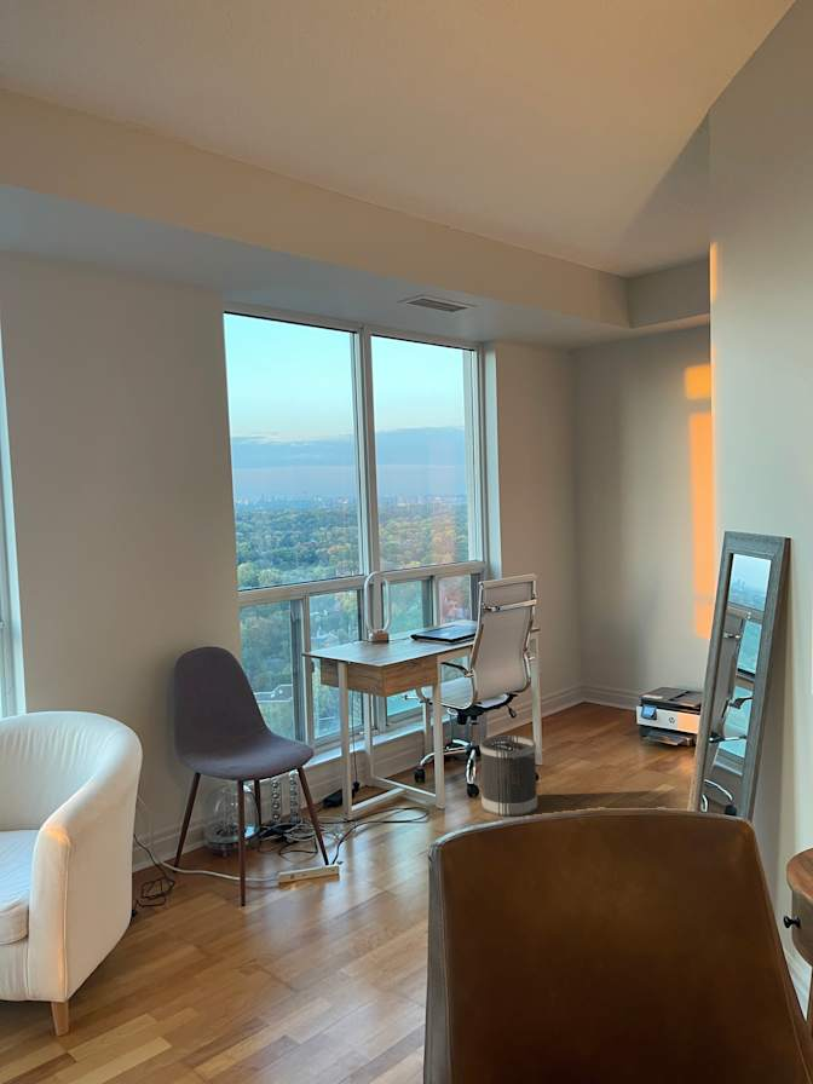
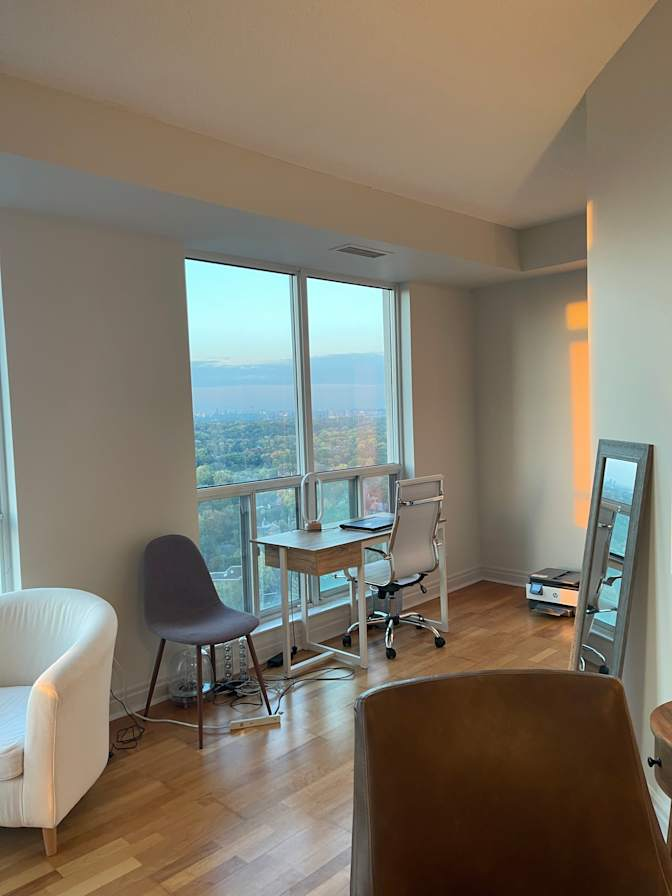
- wastebasket [479,734,538,818]
